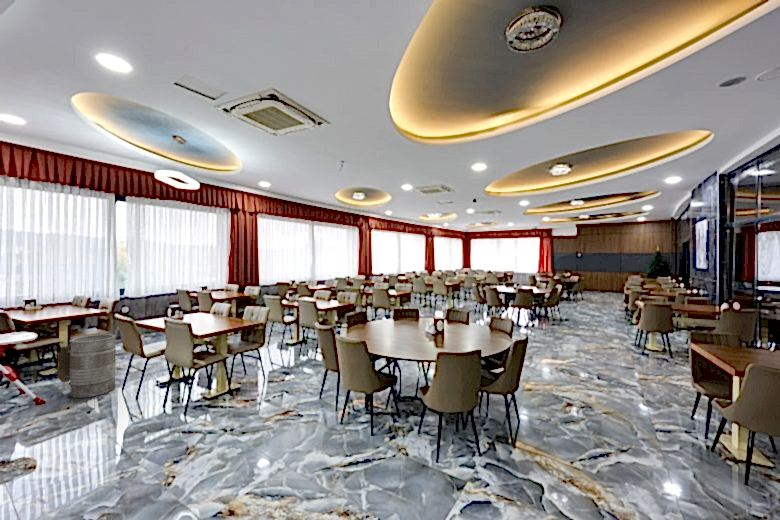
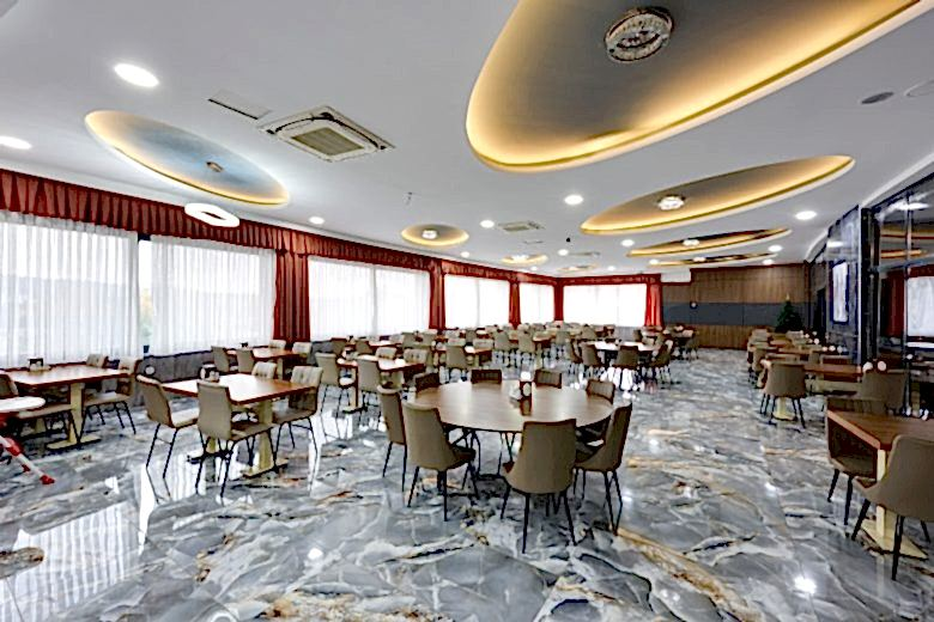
- trash can [54,333,117,399]
